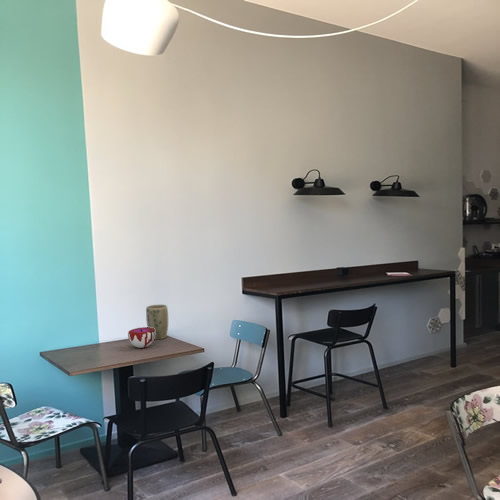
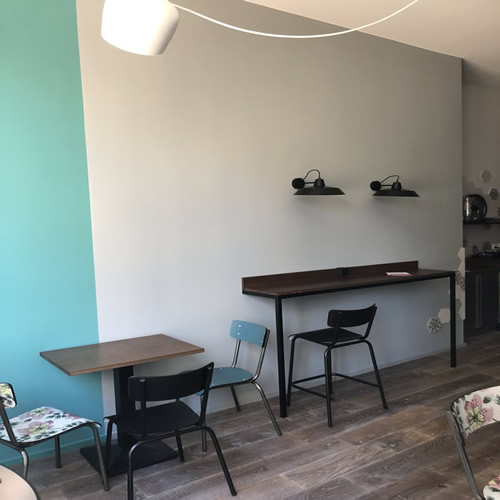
- decorative bowl [127,326,155,349]
- plant pot [145,304,169,341]
